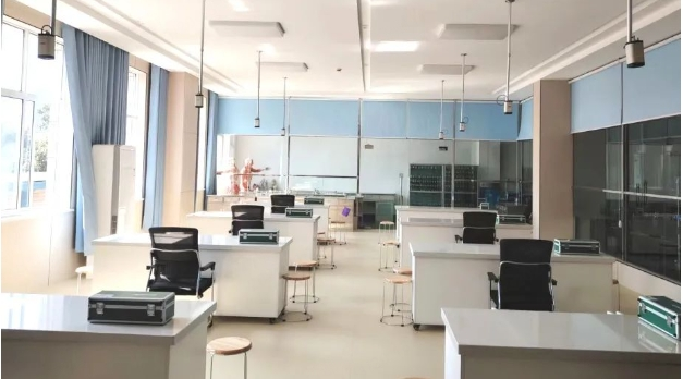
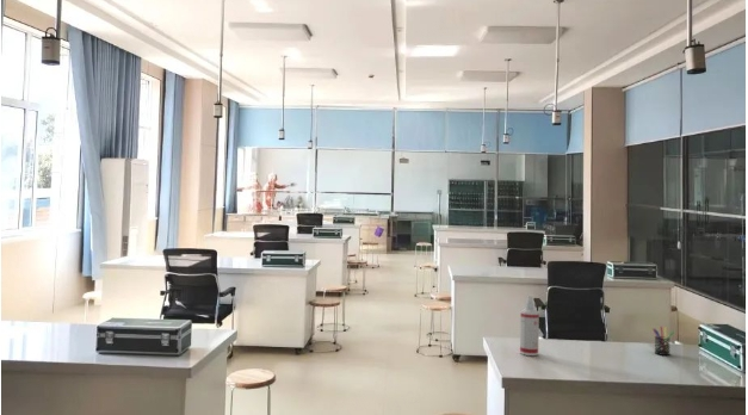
+ pen holder [651,326,675,357]
+ spray bottle [519,295,540,357]
